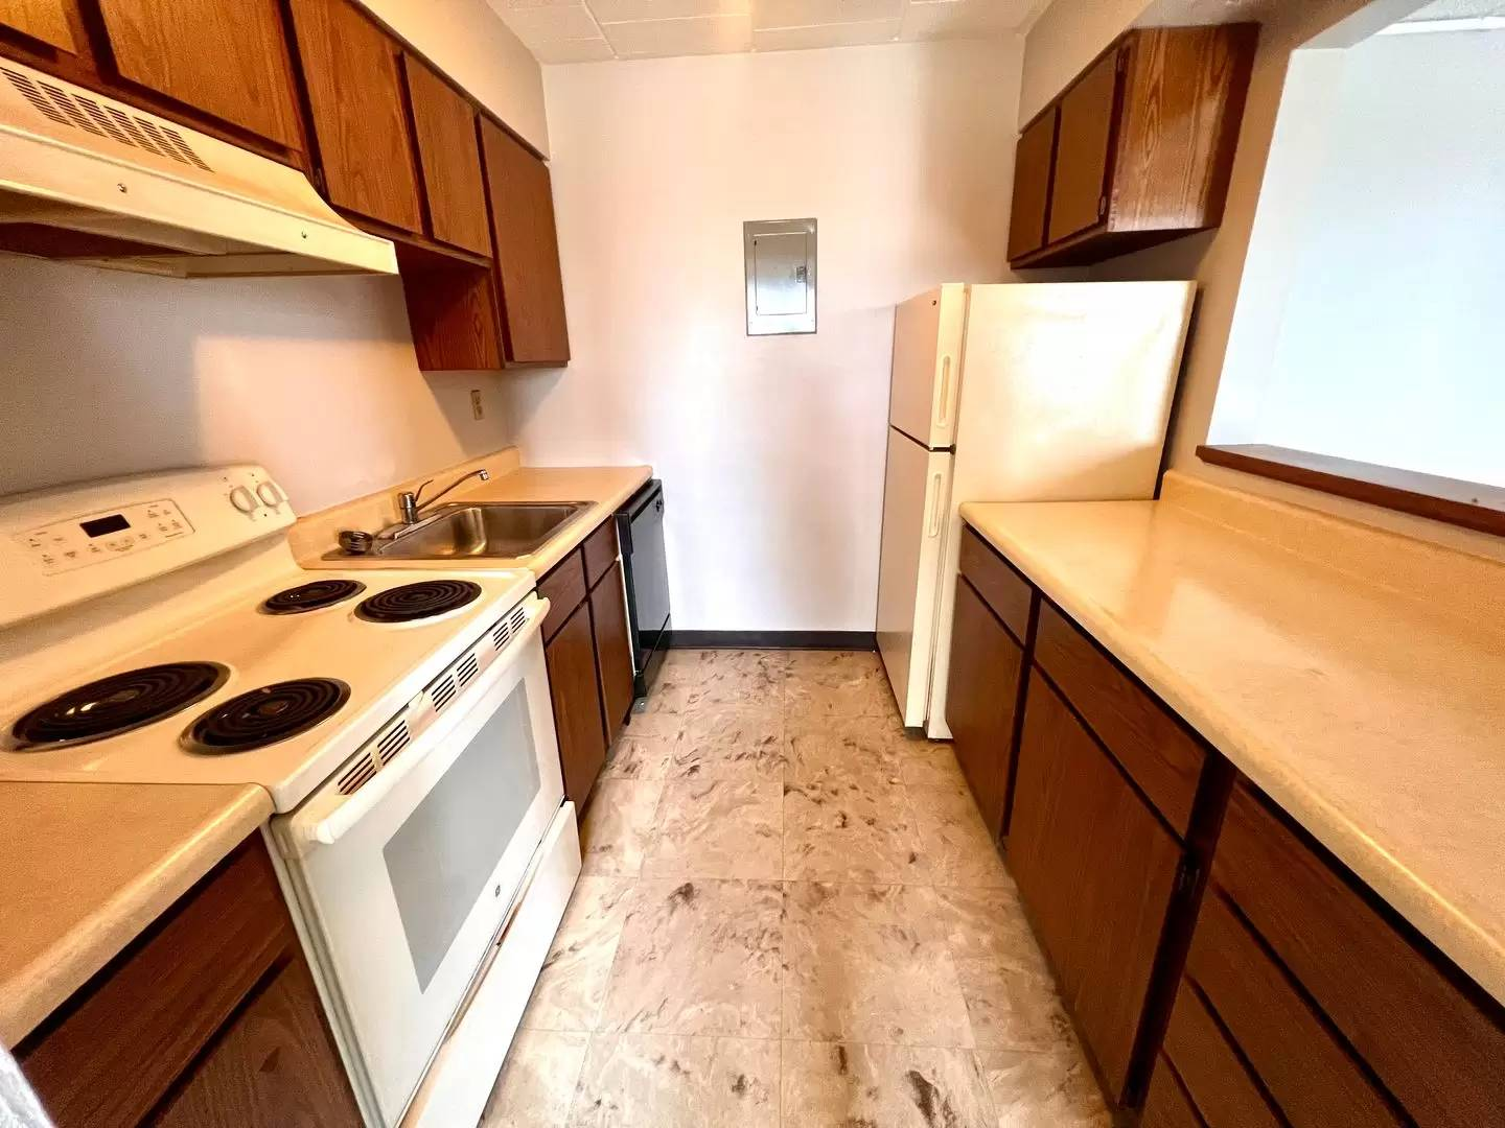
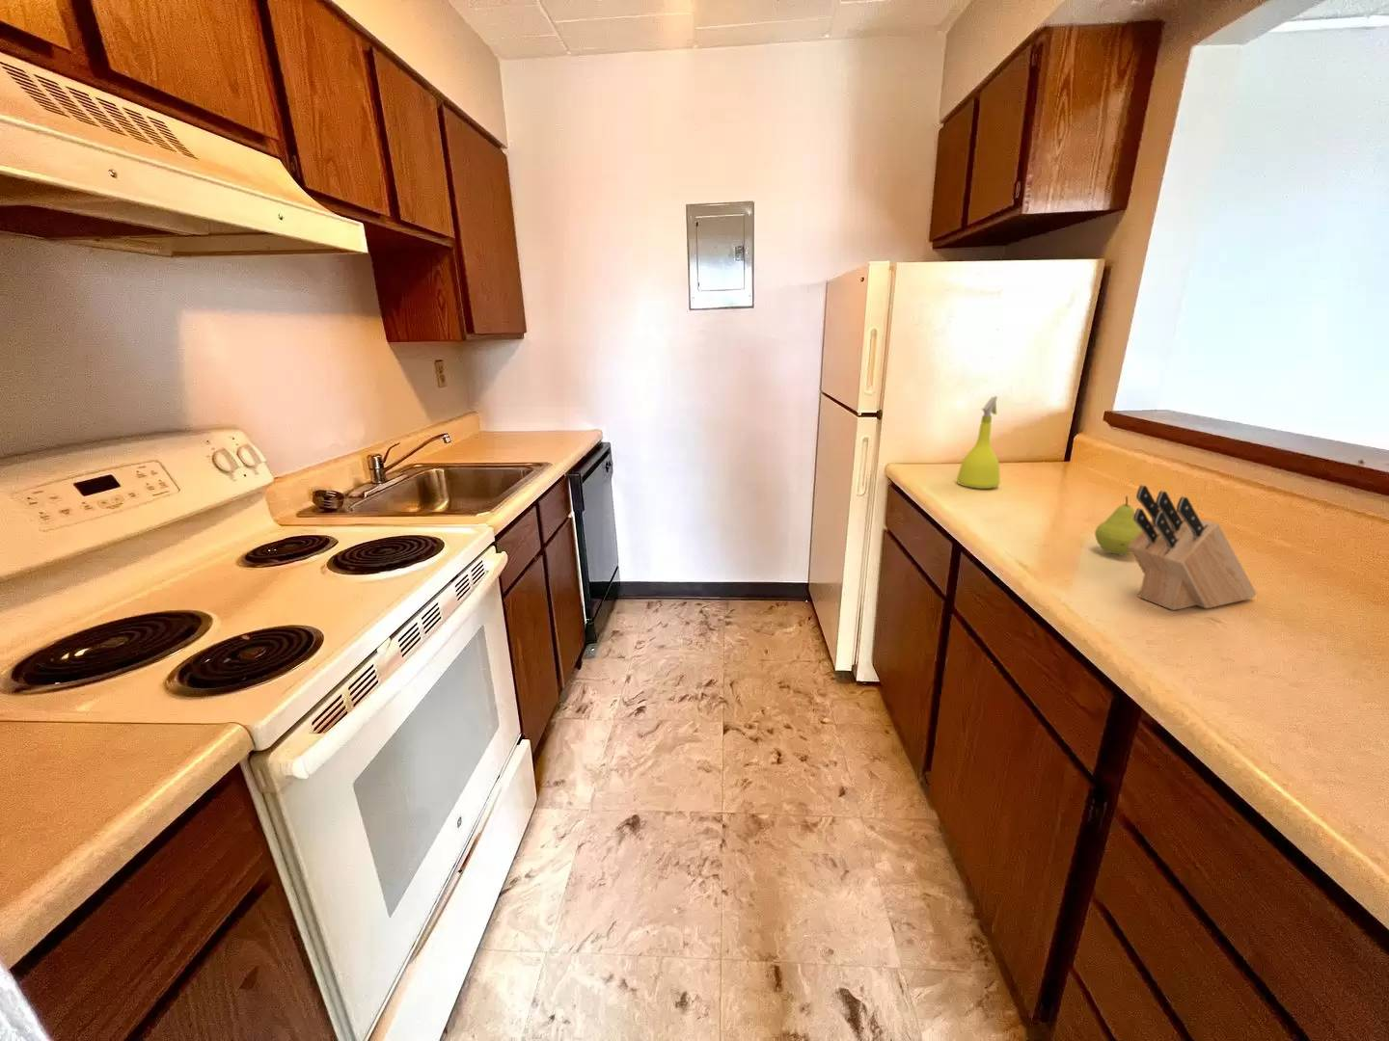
+ fruit [1094,495,1142,557]
+ knife block [1128,484,1258,611]
+ spray bottle [956,395,1001,490]
